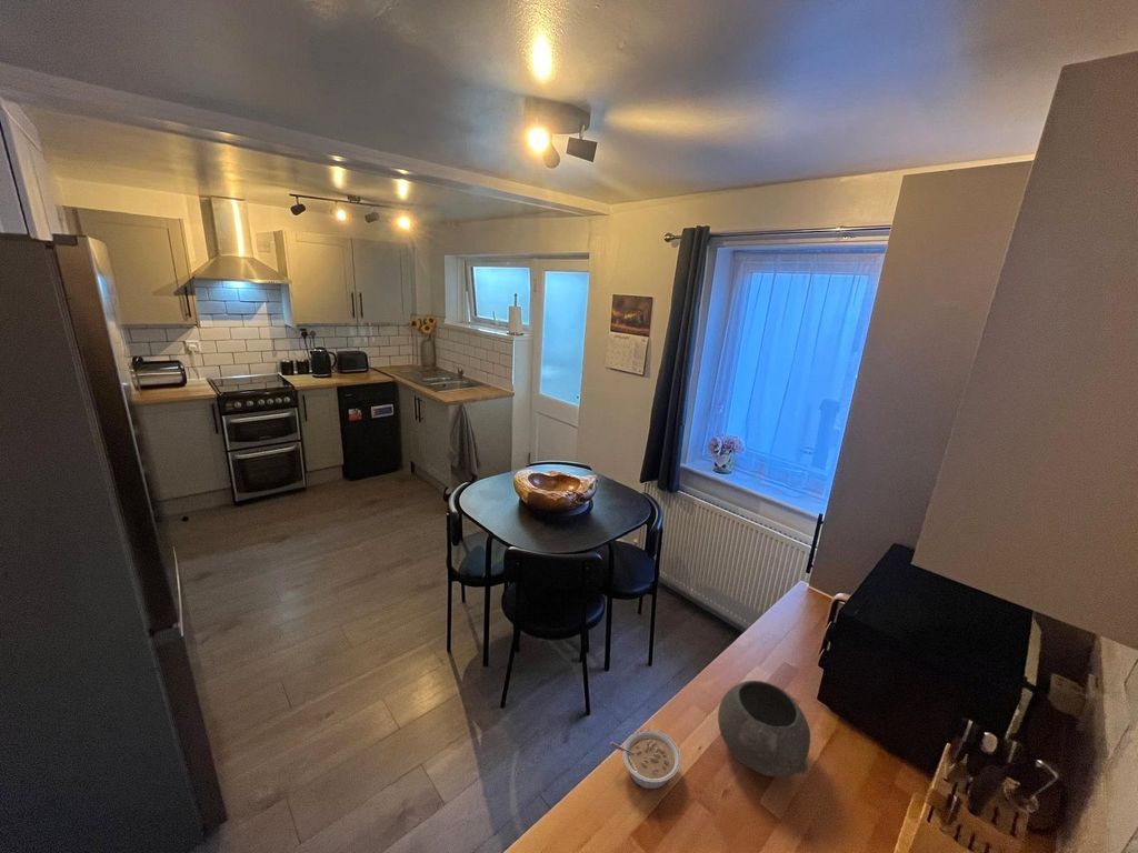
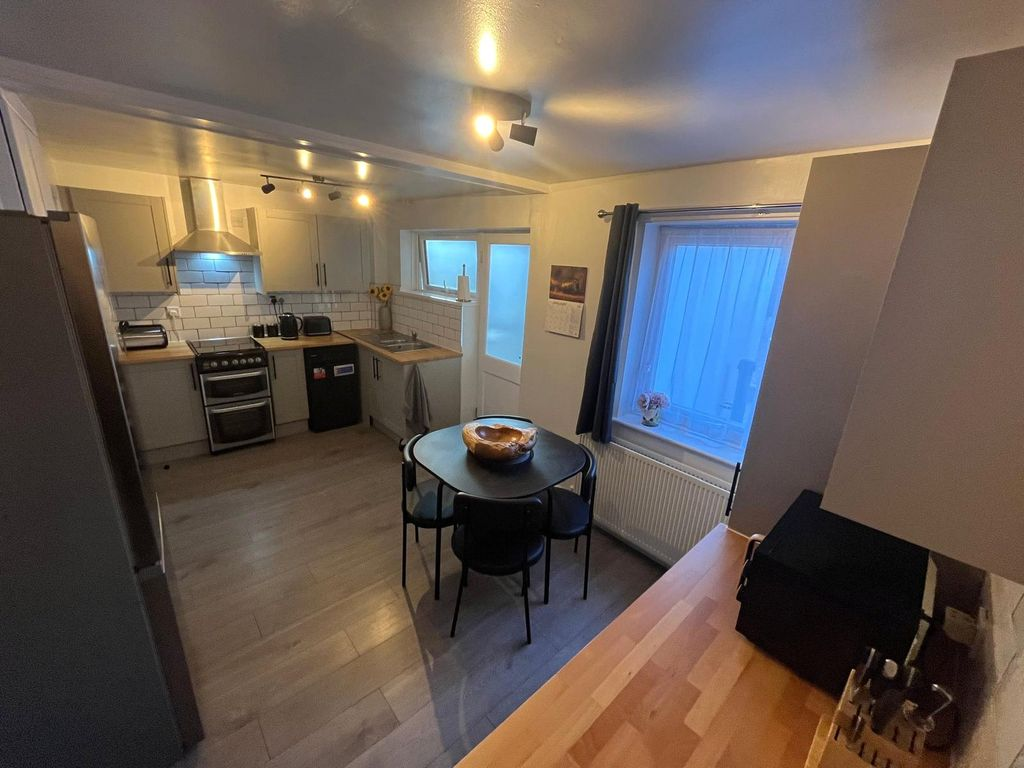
- bowl [717,680,811,777]
- legume [610,729,682,790]
